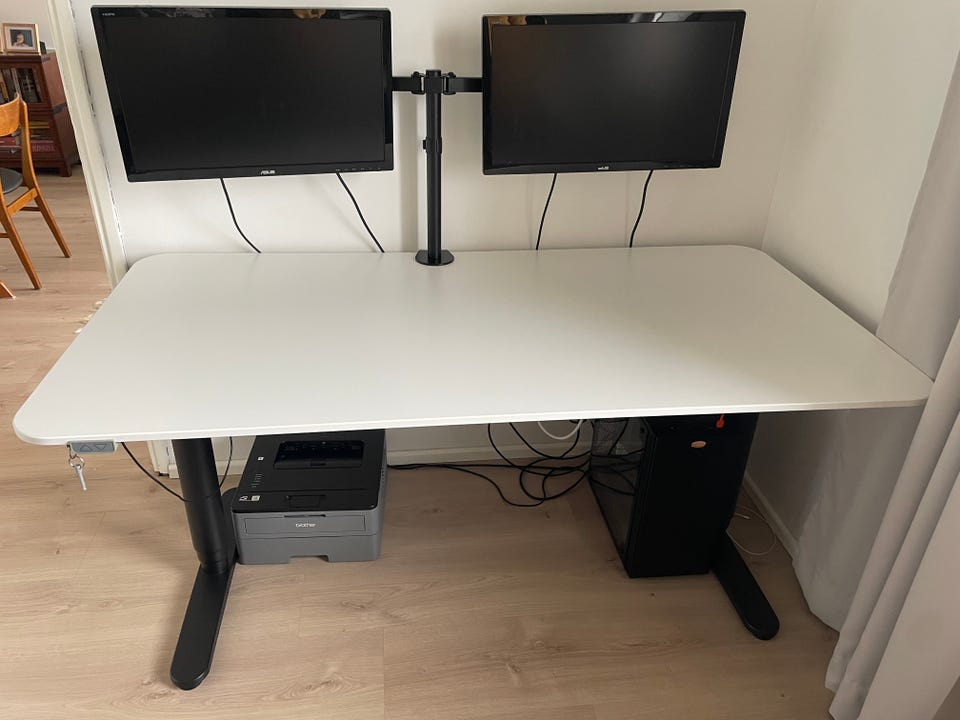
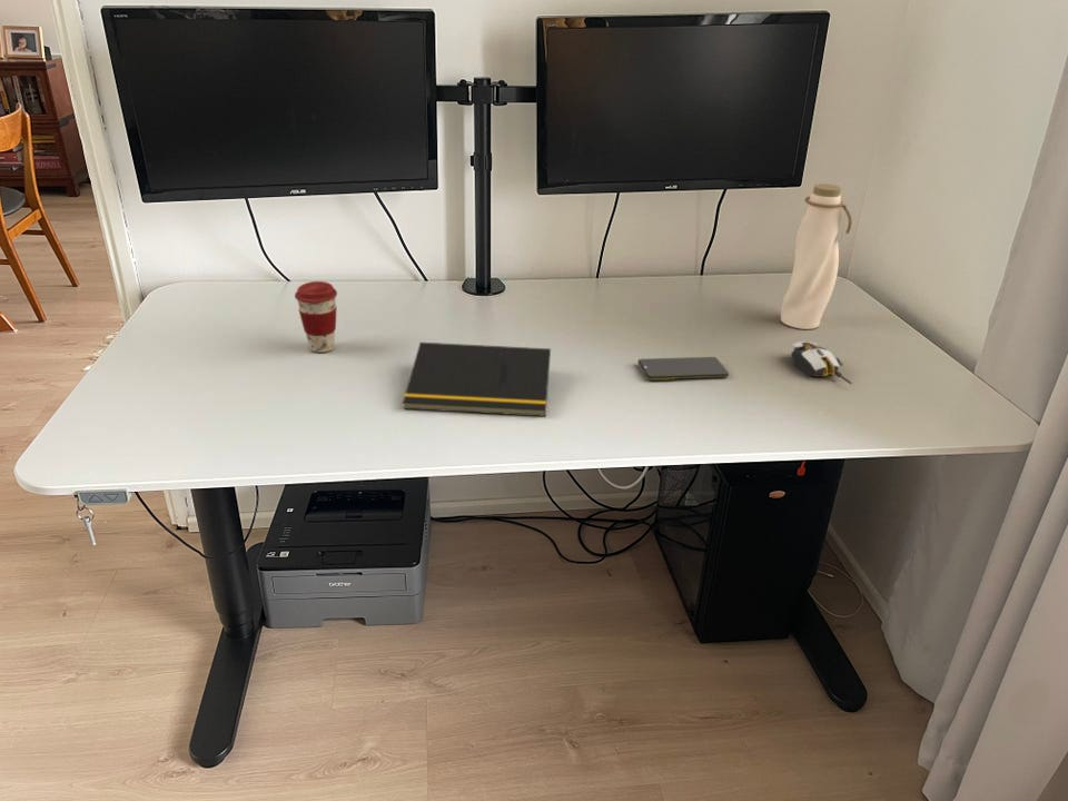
+ coffee cup [294,280,338,354]
+ notepad [402,342,552,417]
+ water bottle [780,182,853,330]
+ computer mouse [790,340,852,385]
+ smartphone [637,356,730,382]
